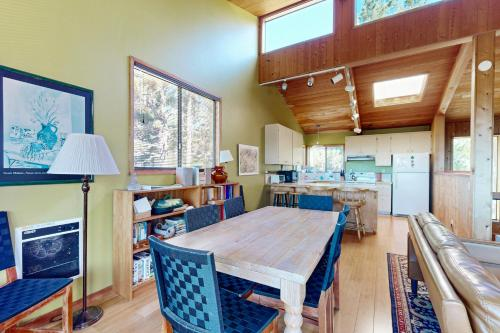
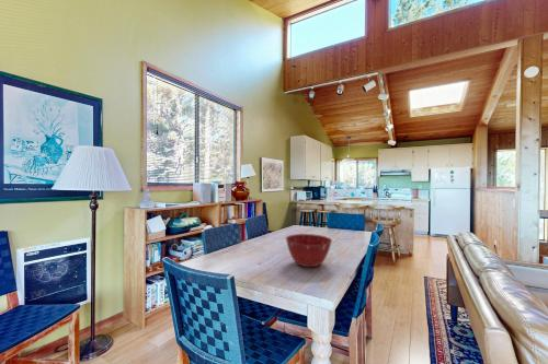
+ mixing bowl [285,233,333,268]
